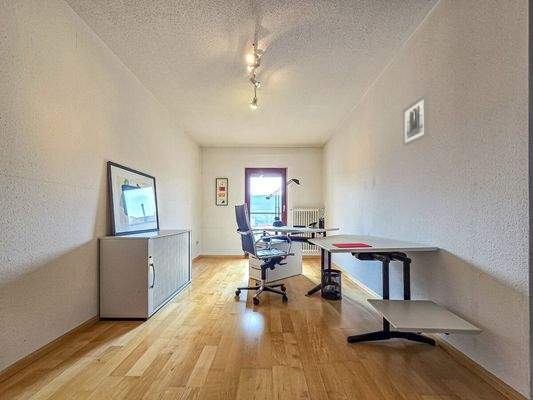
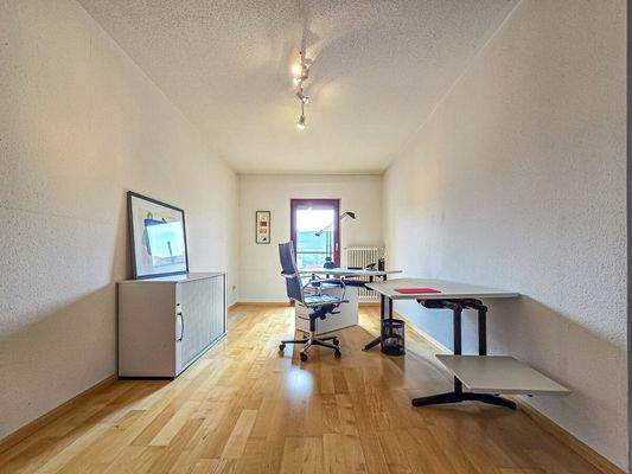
- wall art [402,93,430,147]
